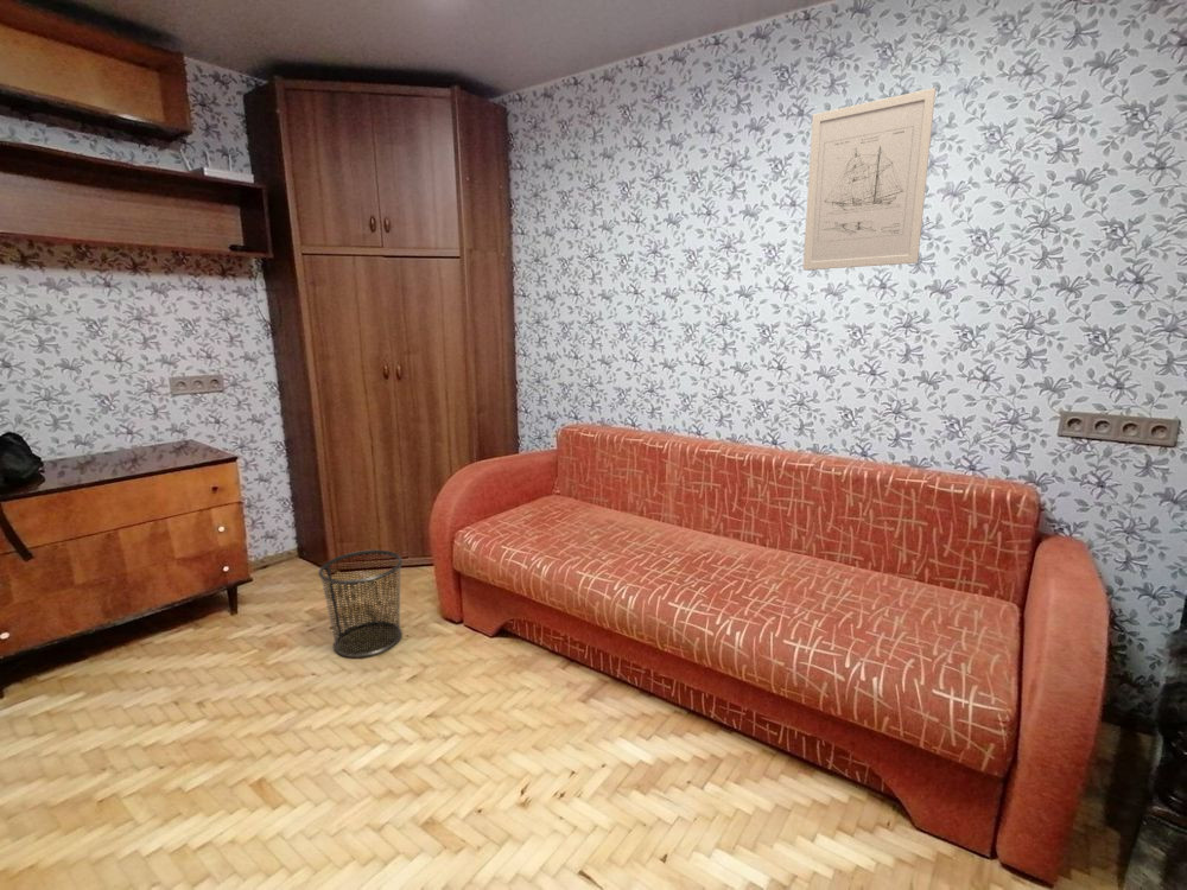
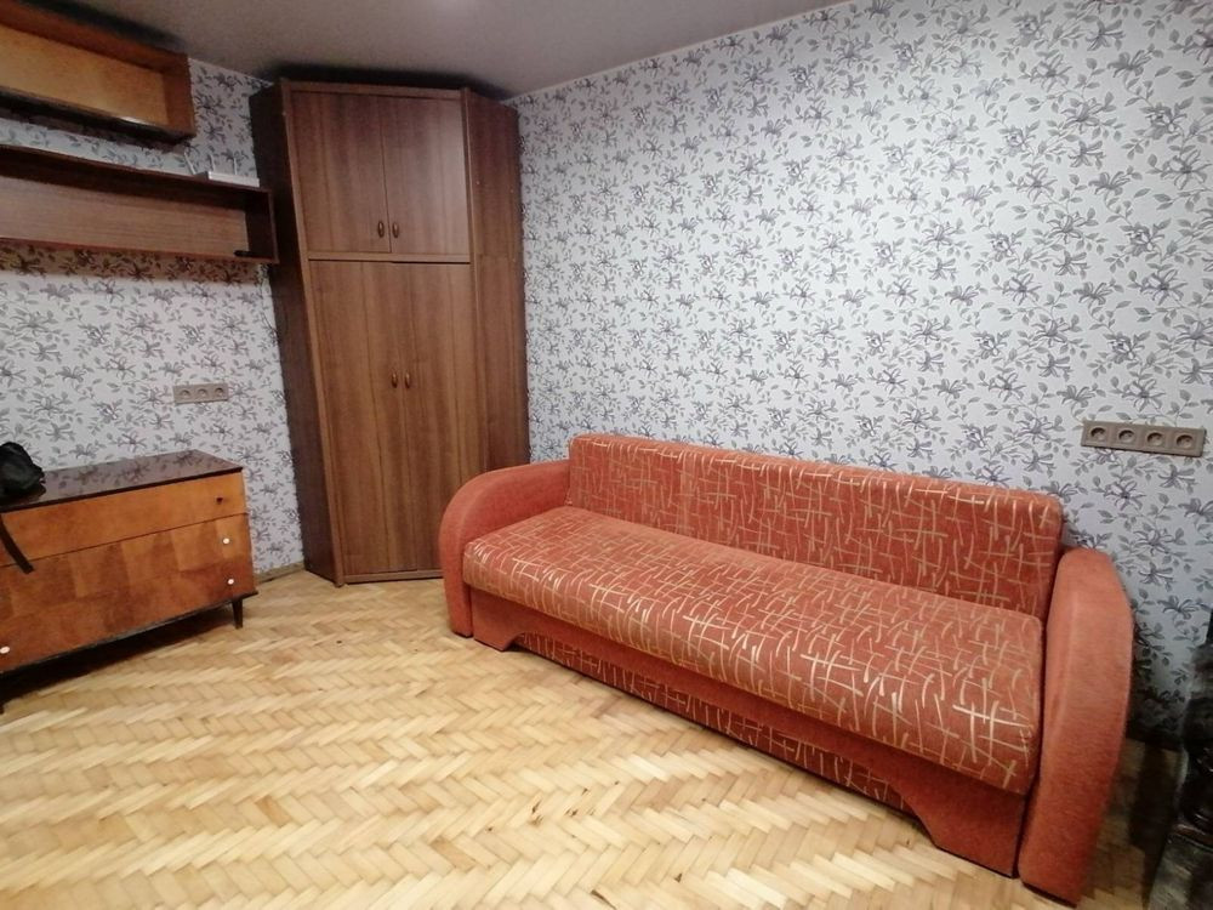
- waste bin [317,549,404,659]
- wall art [802,87,937,272]
